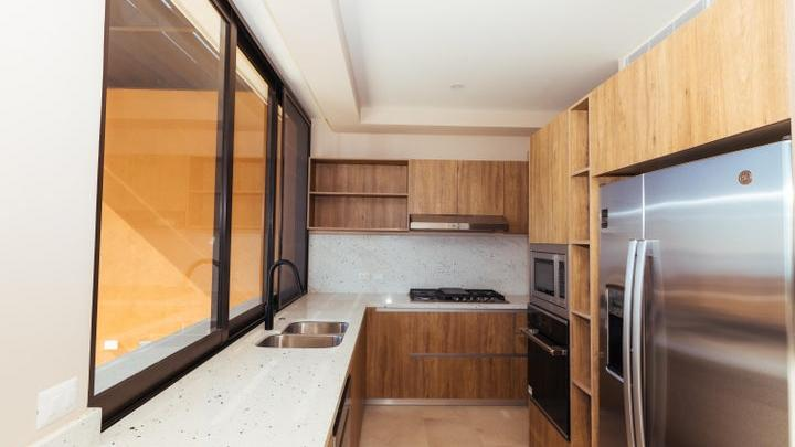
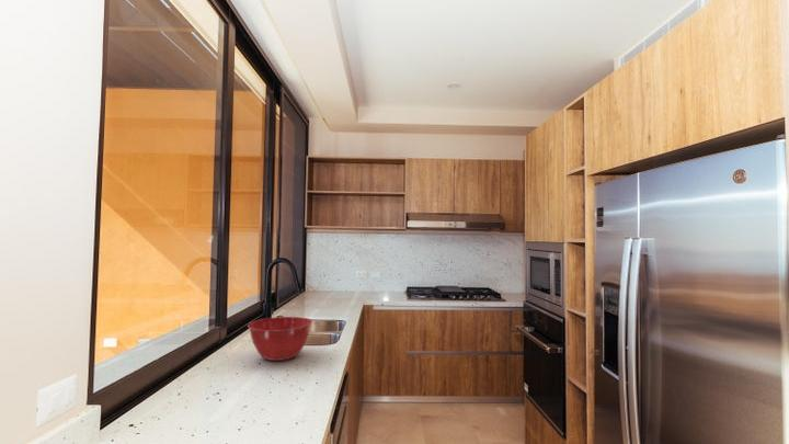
+ mixing bowl [247,316,313,362]
